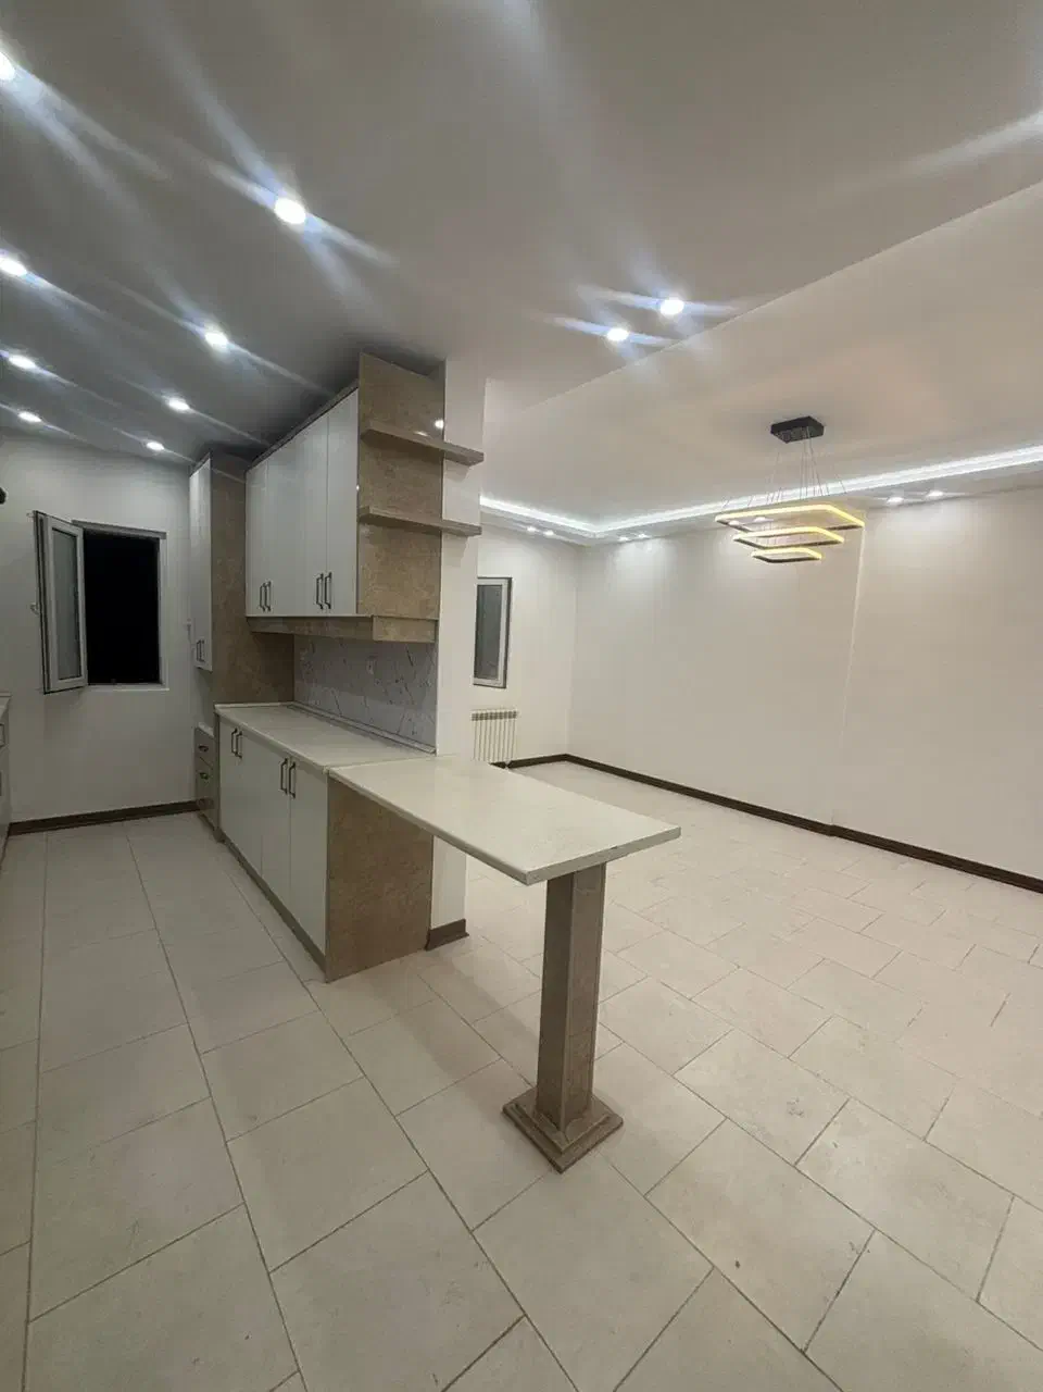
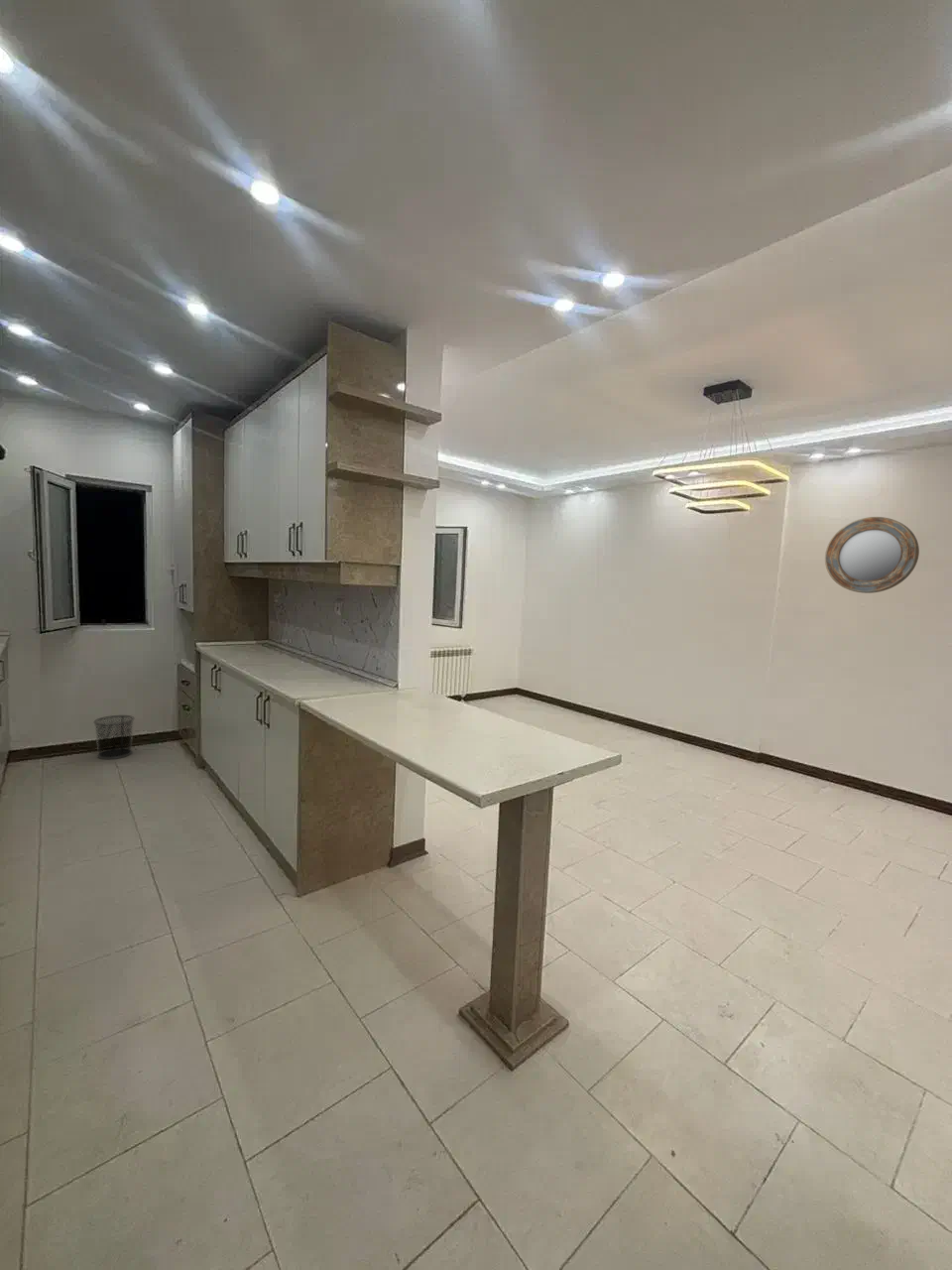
+ home mirror [824,516,920,594]
+ waste bin [92,714,136,760]
